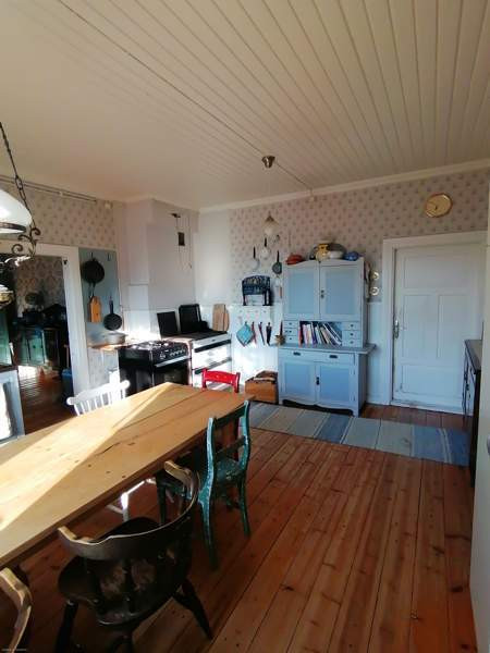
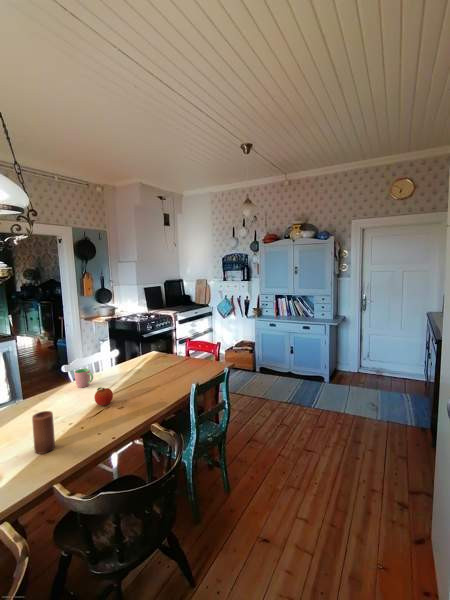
+ fruit [94,386,114,407]
+ candle [31,410,56,455]
+ cup [73,368,94,389]
